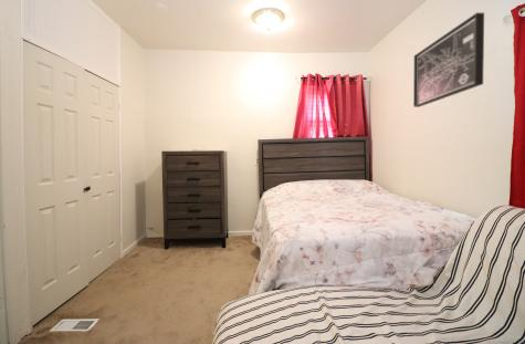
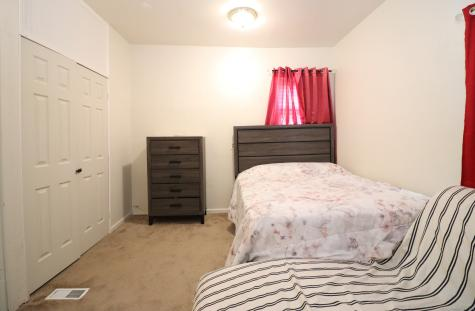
- wall art [412,12,485,108]
